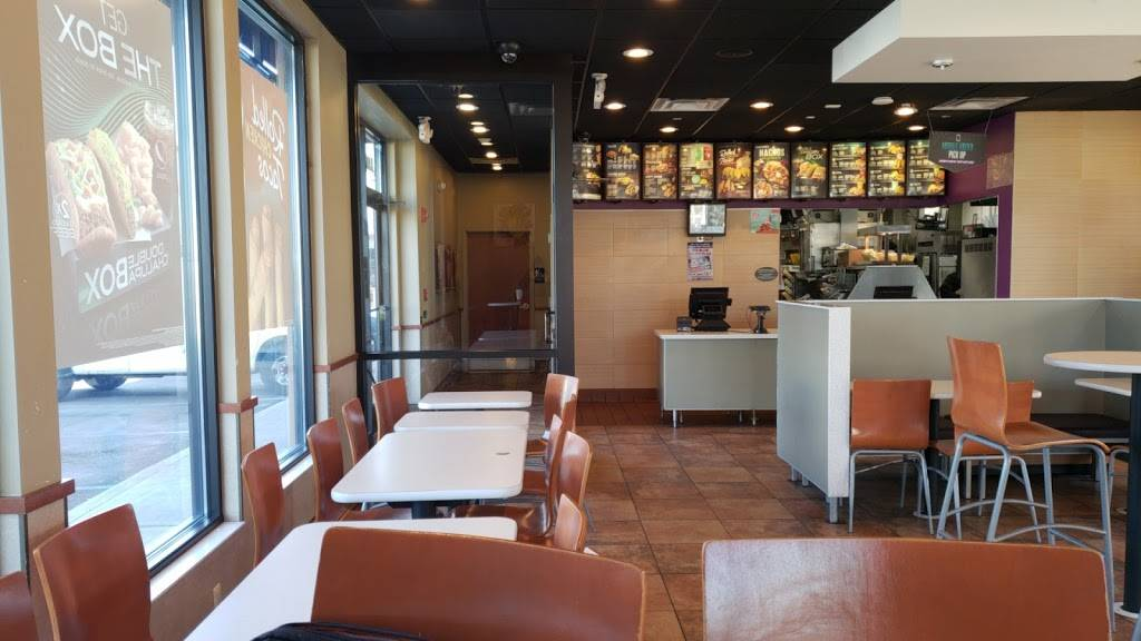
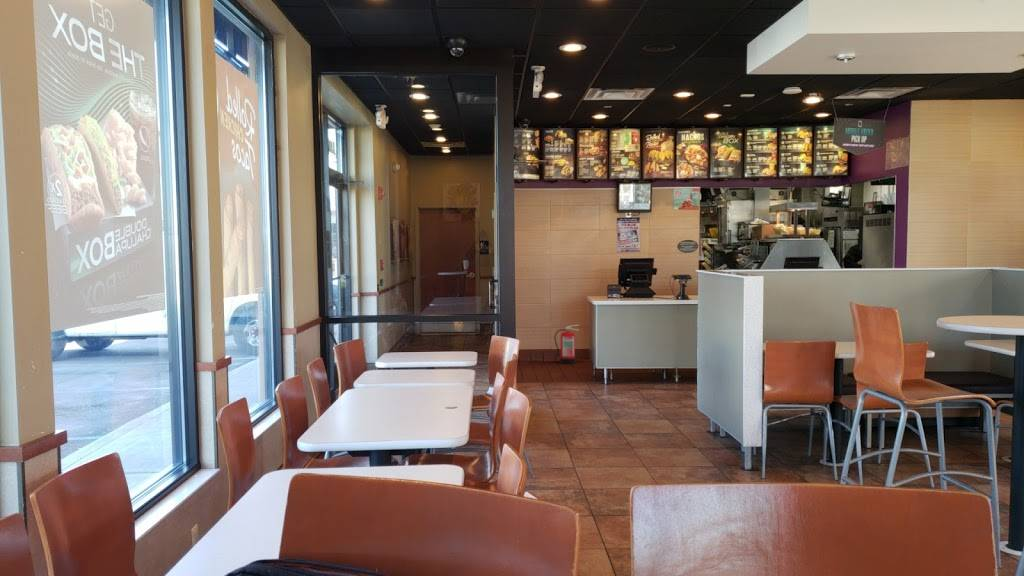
+ fire extinguisher [553,324,580,365]
